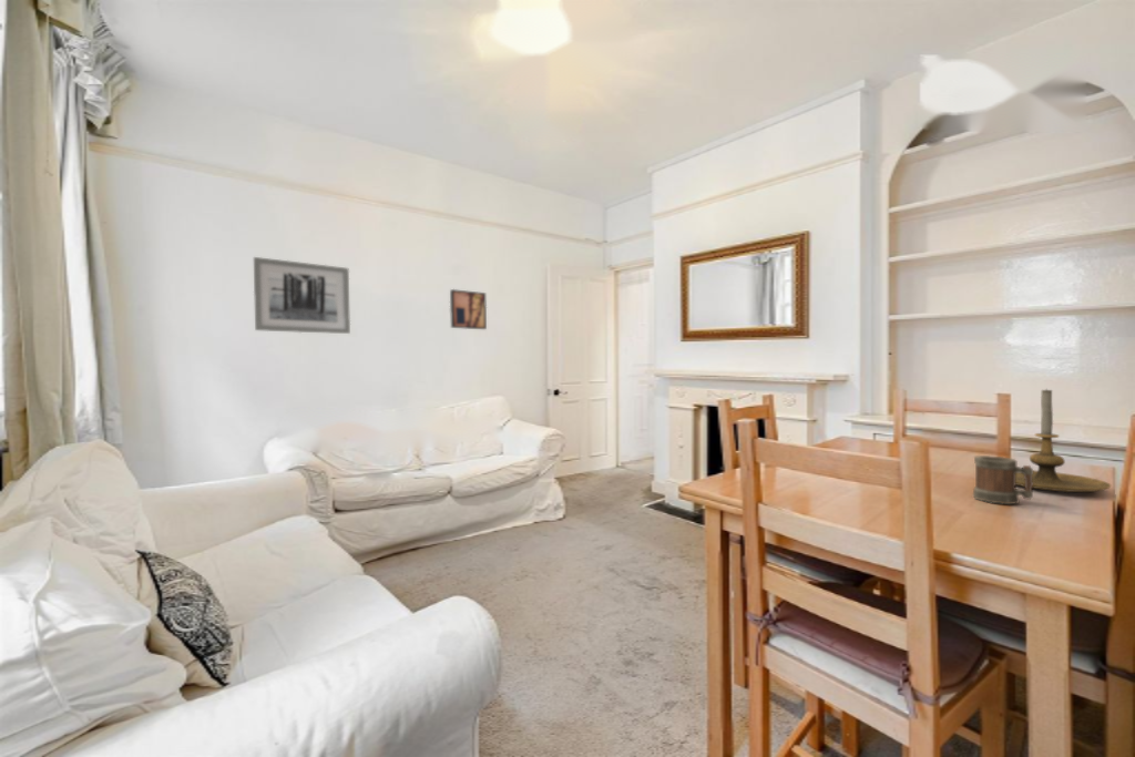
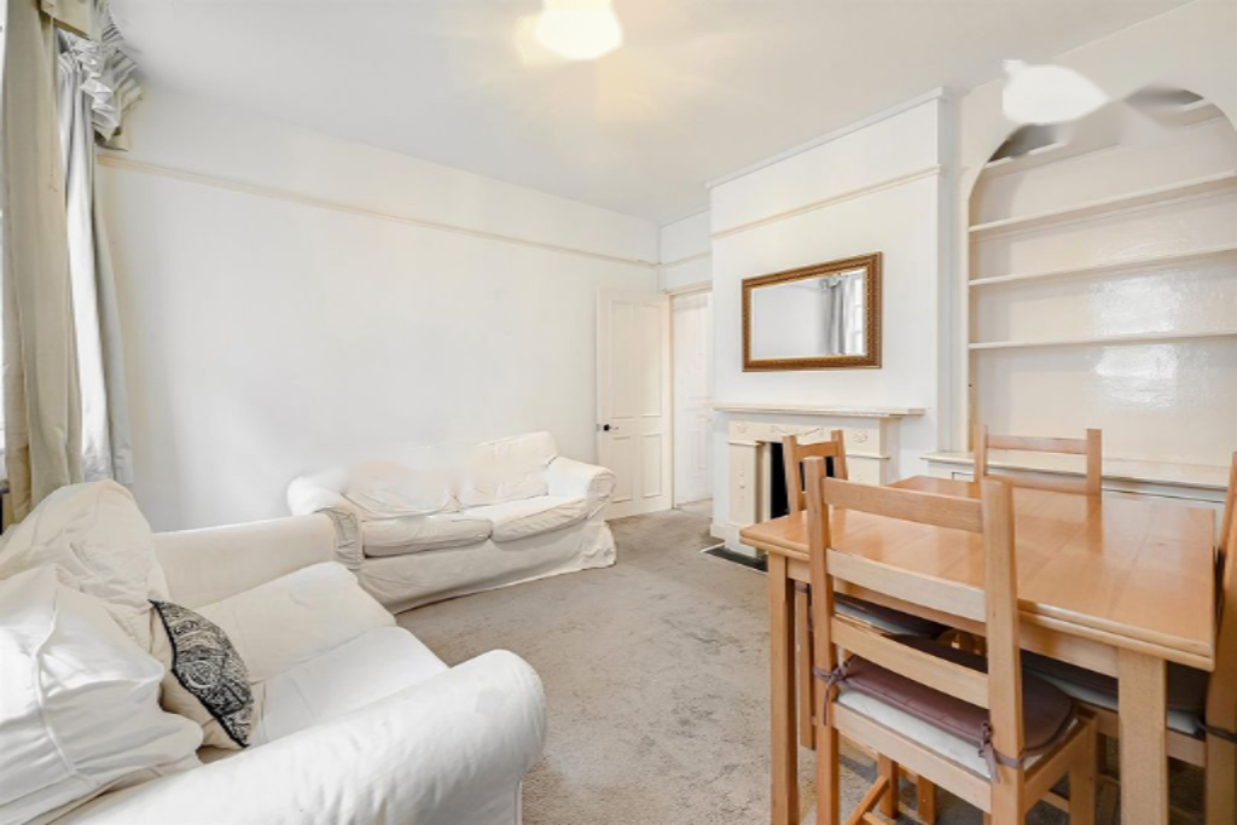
- wall art [253,256,351,335]
- candle holder [1015,388,1112,493]
- mug [972,454,1034,505]
- wall art [449,288,488,330]
